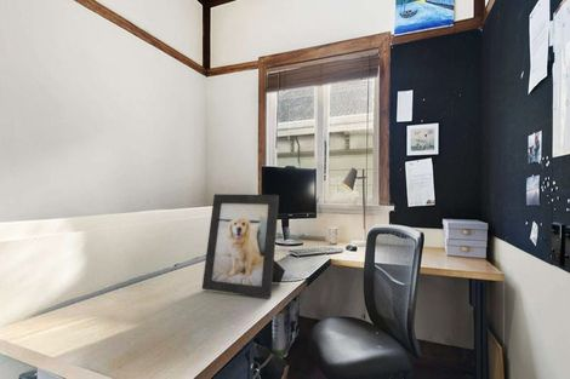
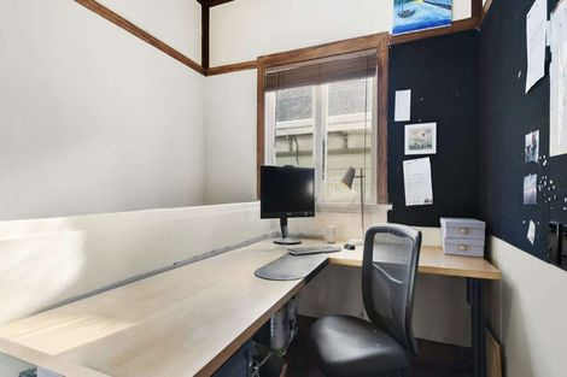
- picture frame [201,193,286,299]
